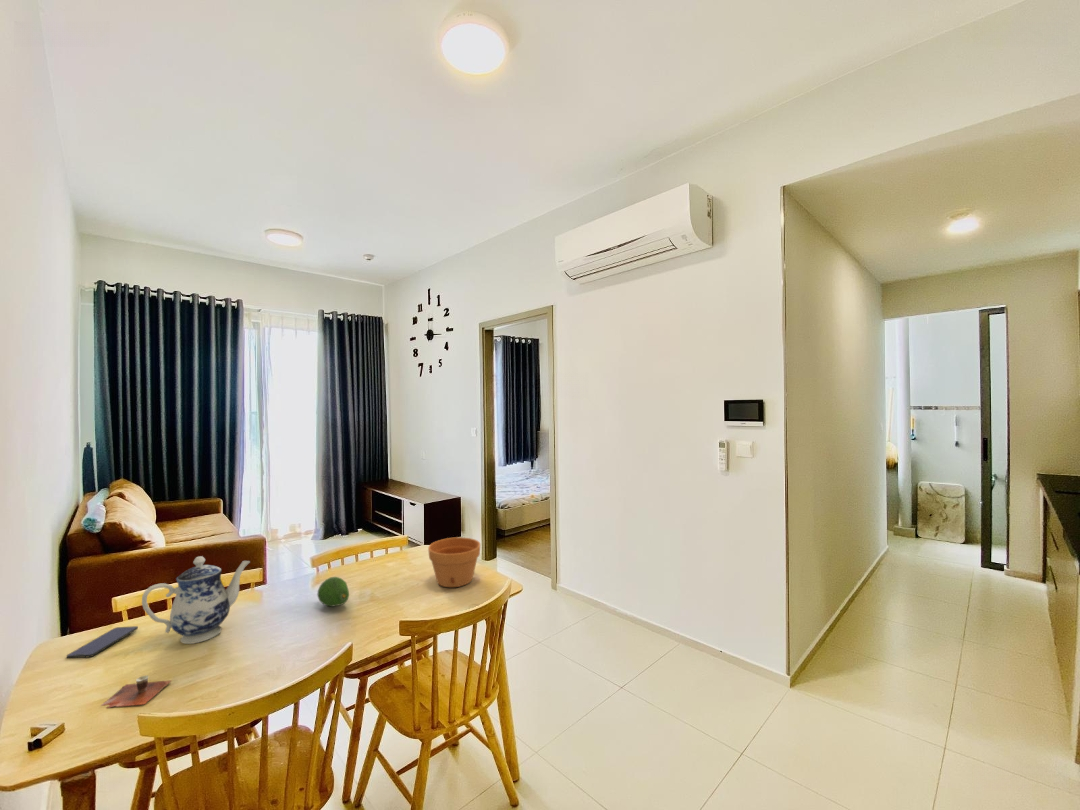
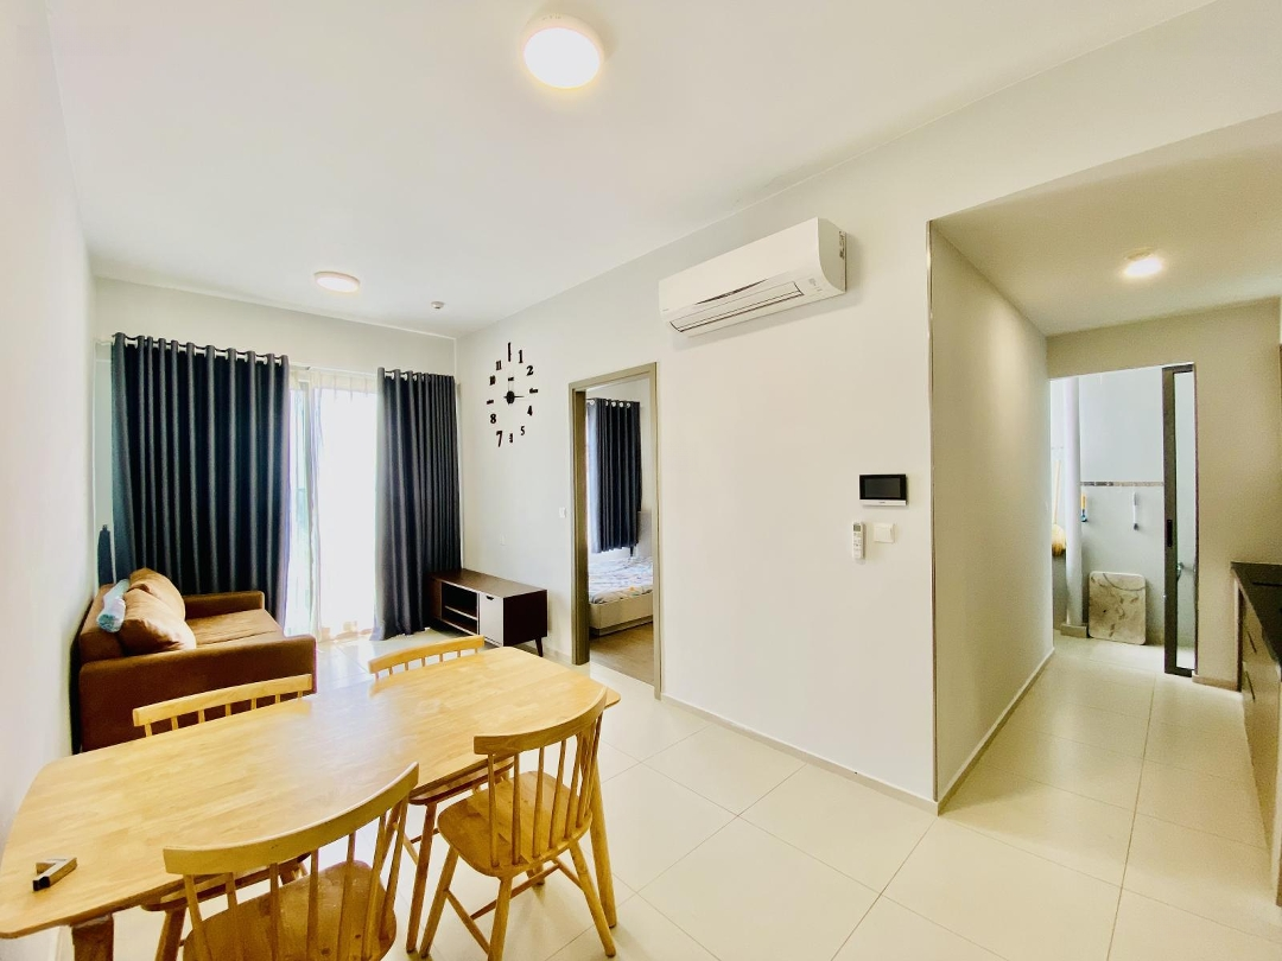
- flower pot [427,536,481,588]
- teapot [141,555,251,645]
- cup [100,675,173,709]
- fruit [316,576,350,608]
- smartphone [66,625,139,659]
